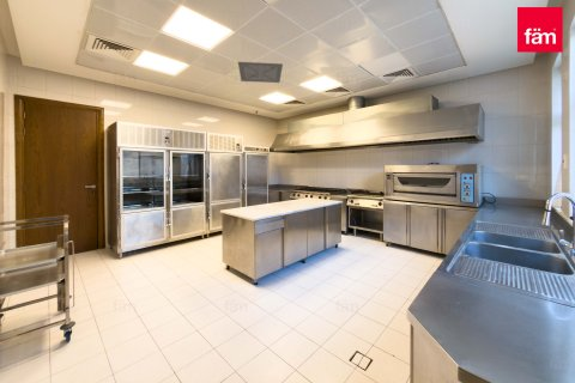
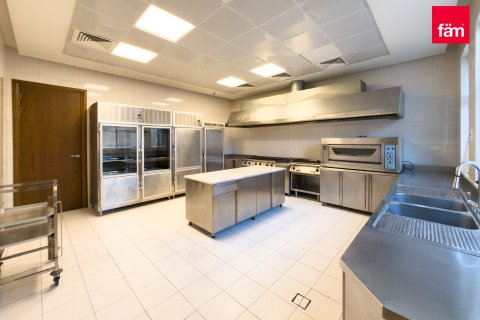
- ceiling vent [237,61,284,84]
